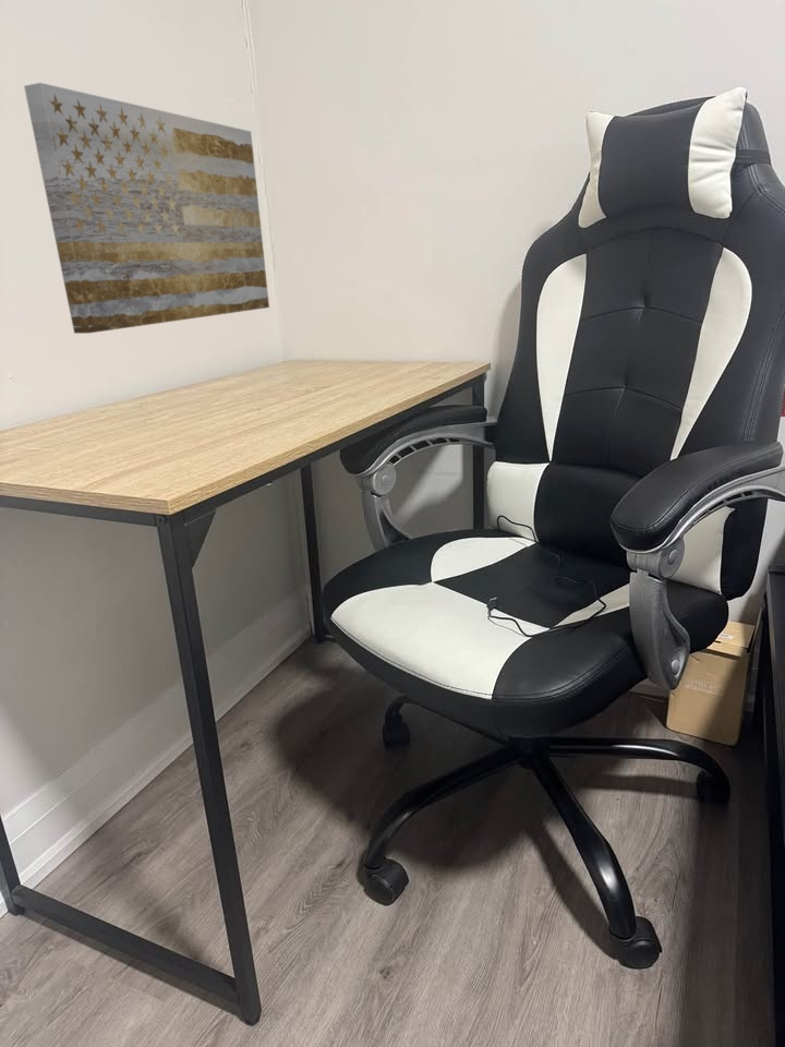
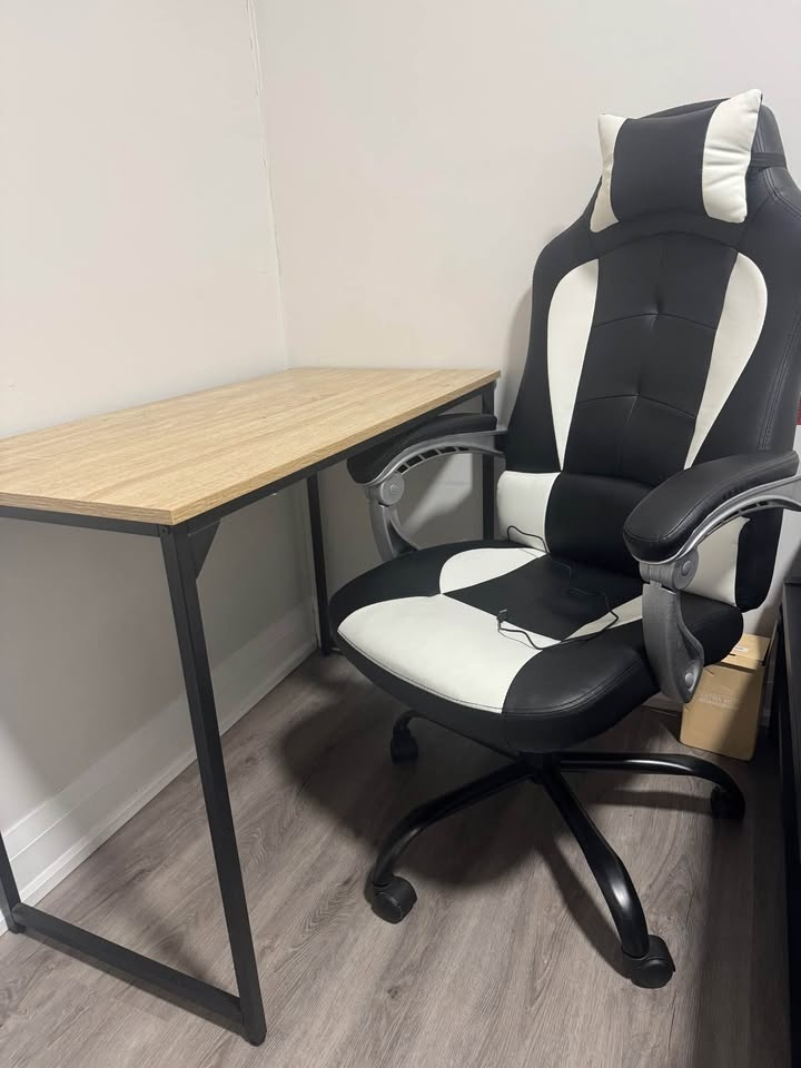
- wall art [23,82,270,335]
